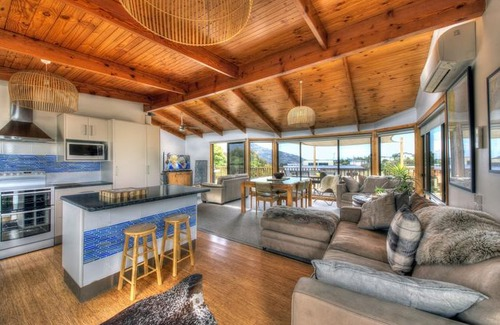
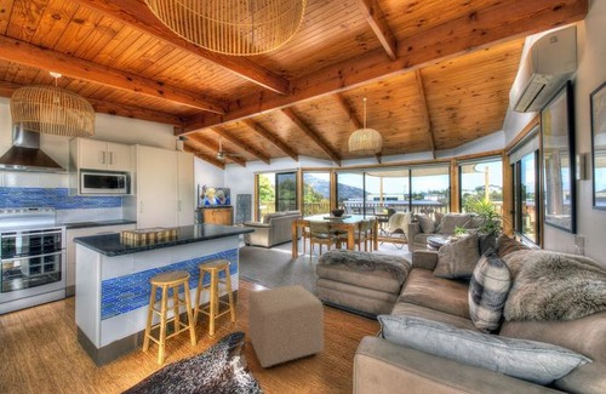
+ ottoman [247,284,325,369]
